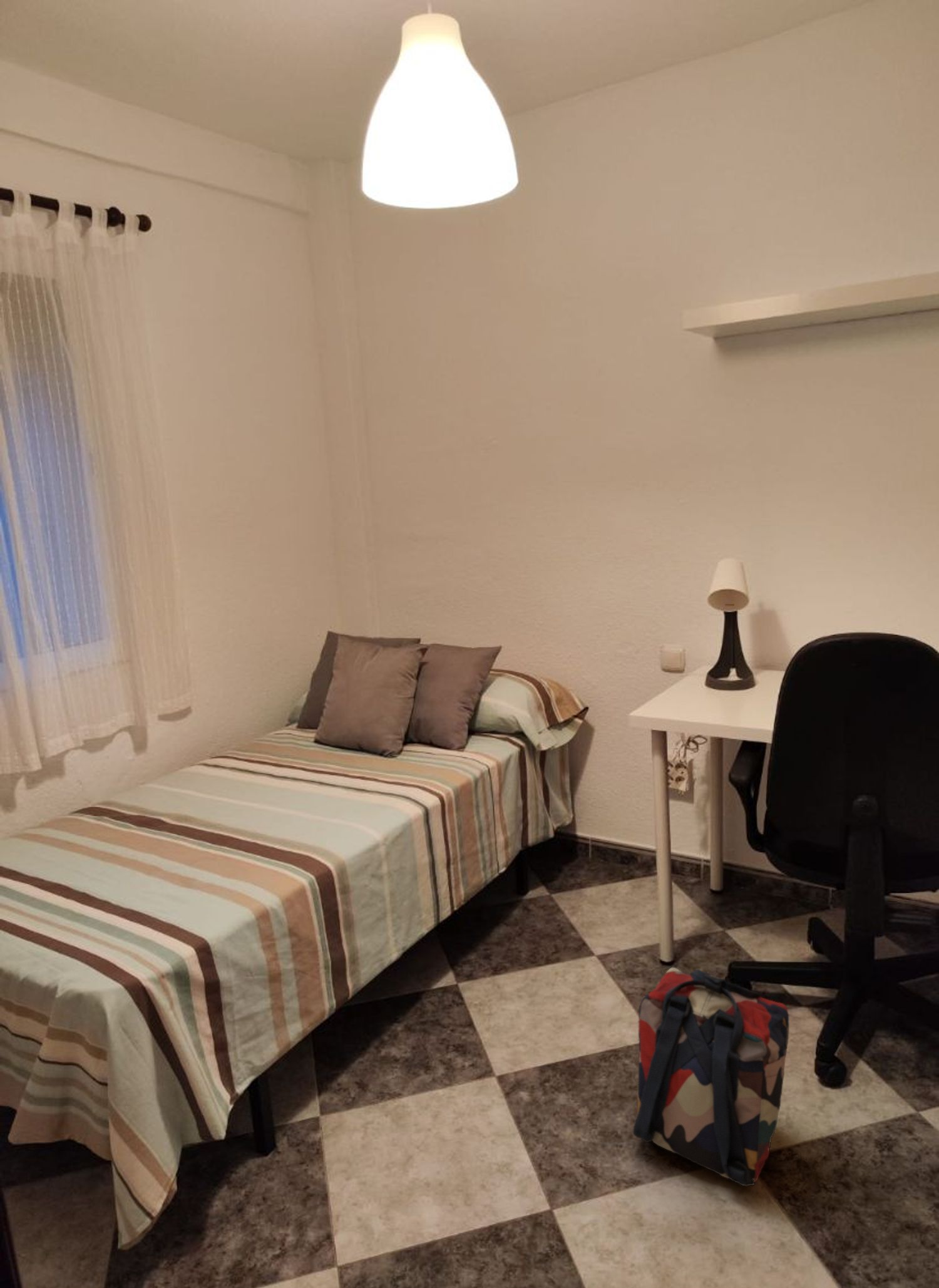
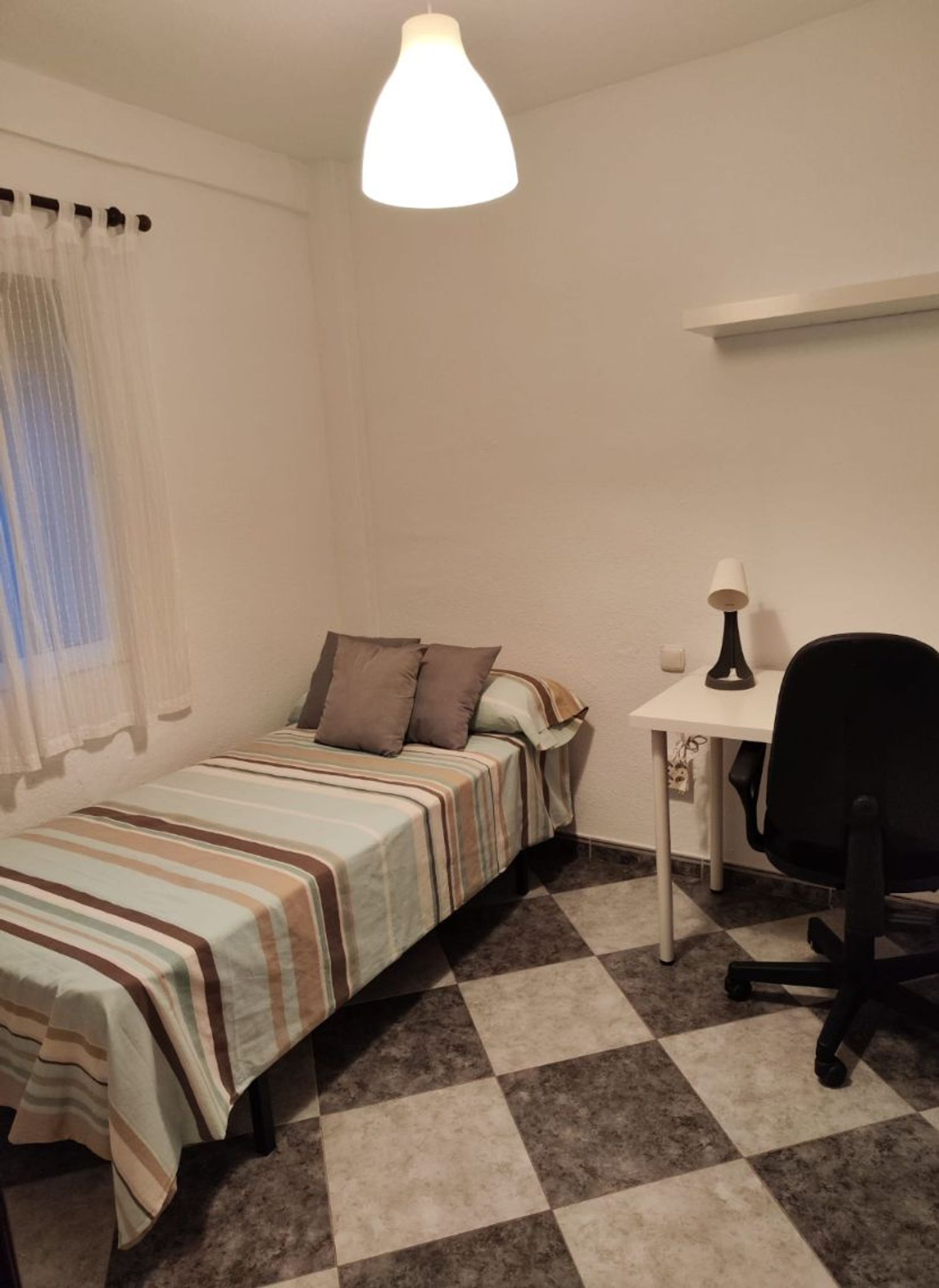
- backpack [632,967,790,1187]
